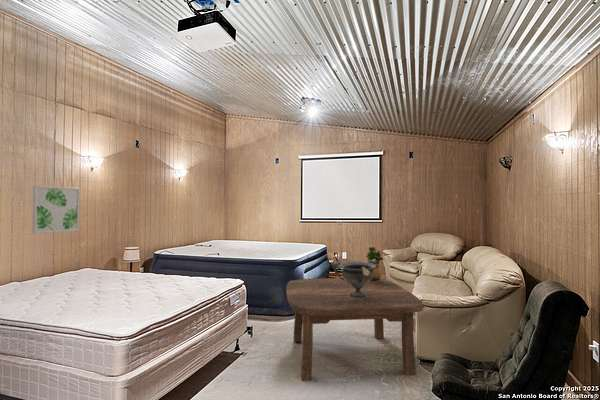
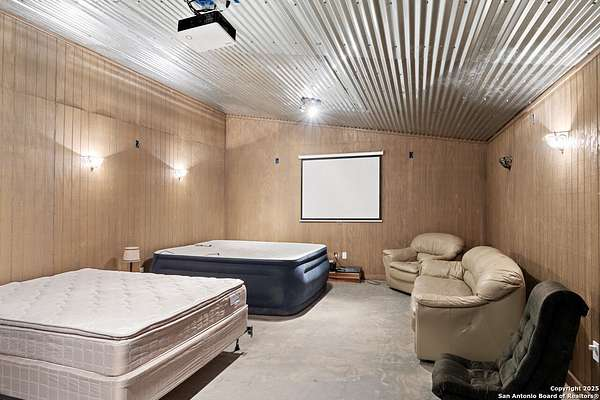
- wall art [31,185,81,235]
- coffee table [285,277,424,382]
- decorative bowl [329,259,378,299]
- potted plant [365,246,385,282]
